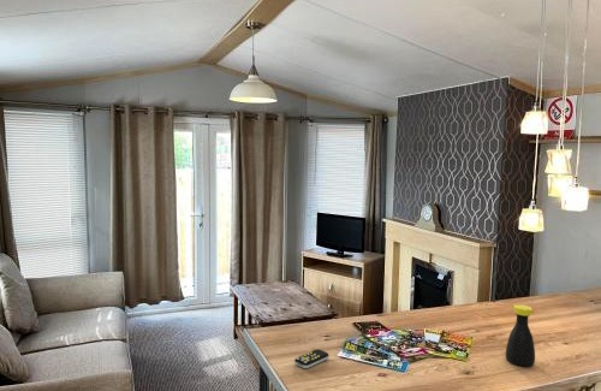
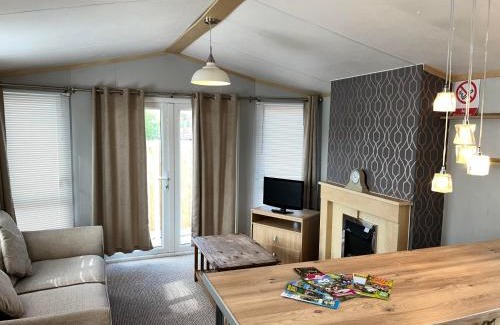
- remote control [293,348,329,369]
- bottle [505,303,536,367]
